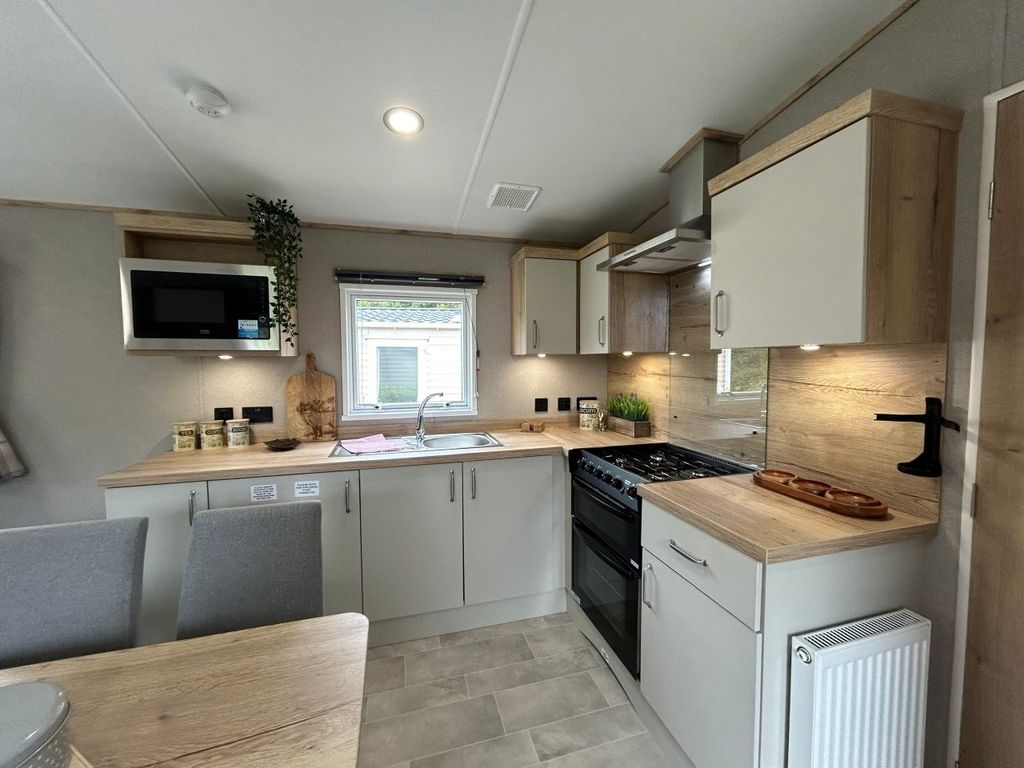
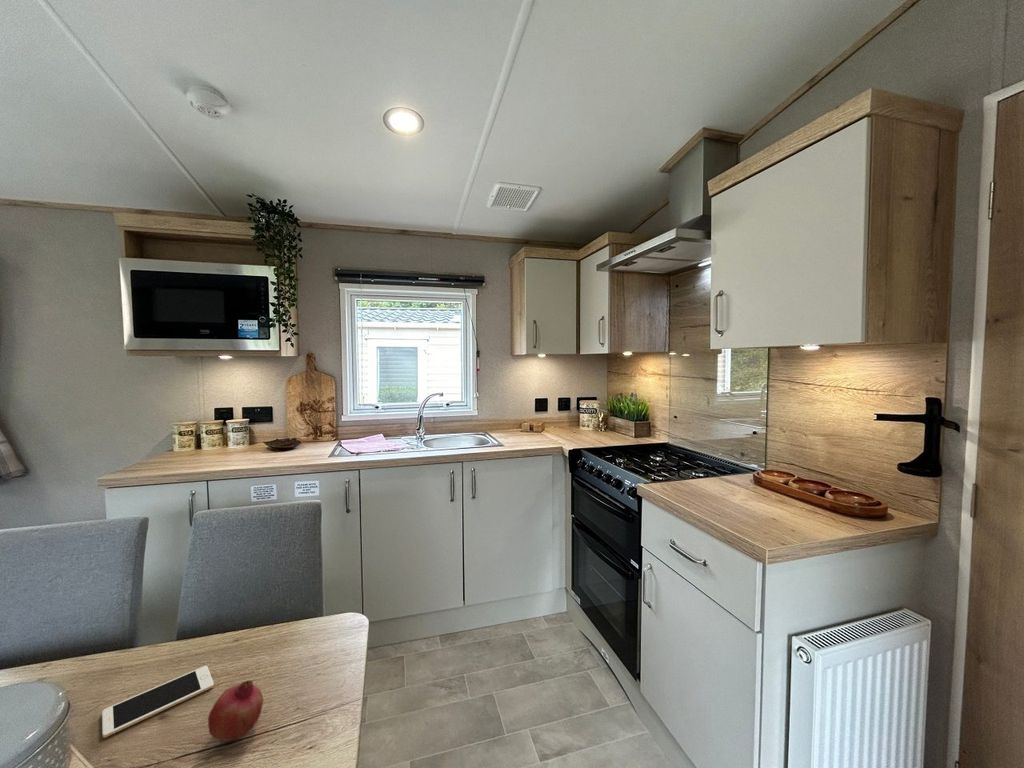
+ cell phone [101,665,215,739]
+ fruit [207,679,264,742]
